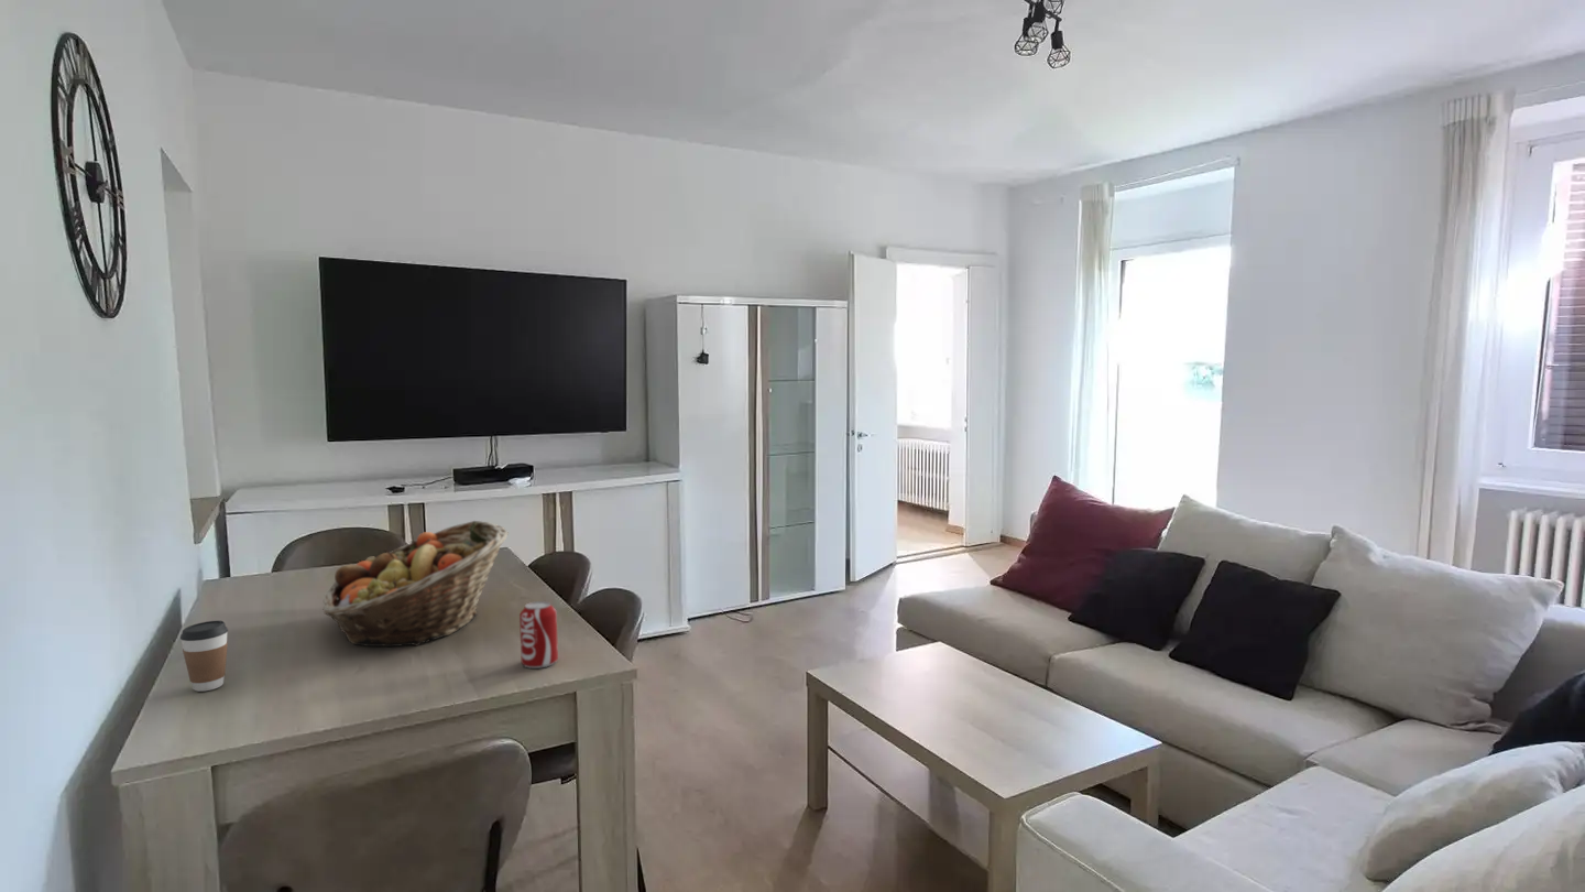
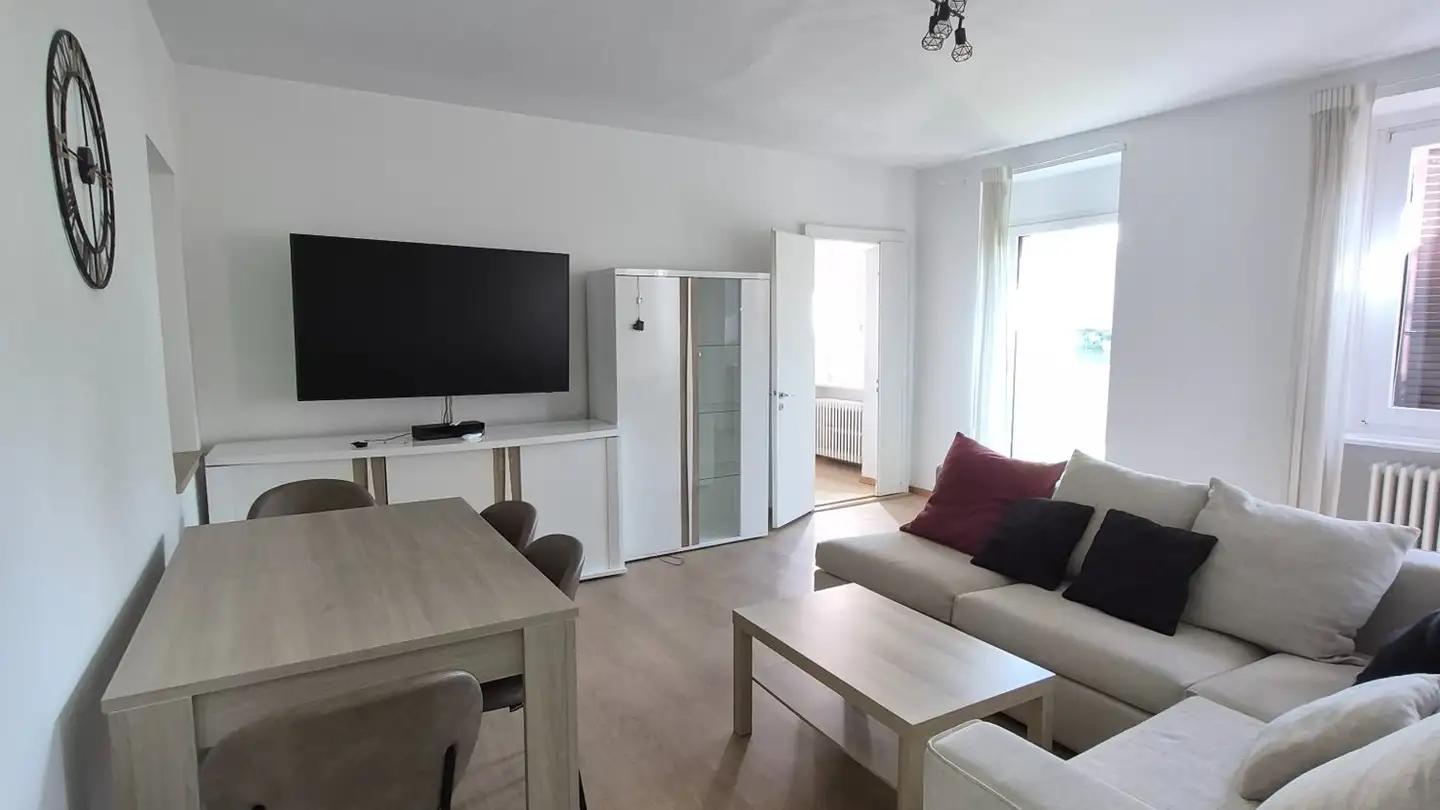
- fruit basket [321,520,510,648]
- beverage can [518,600,559,670]
- coffee cup [179,620,229,693]
